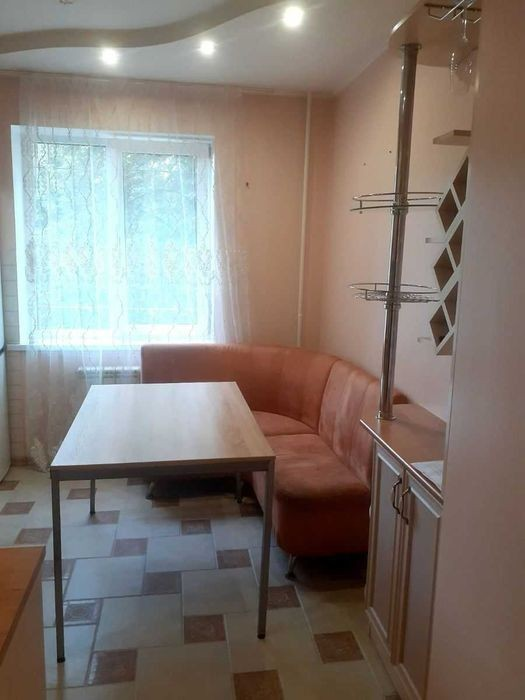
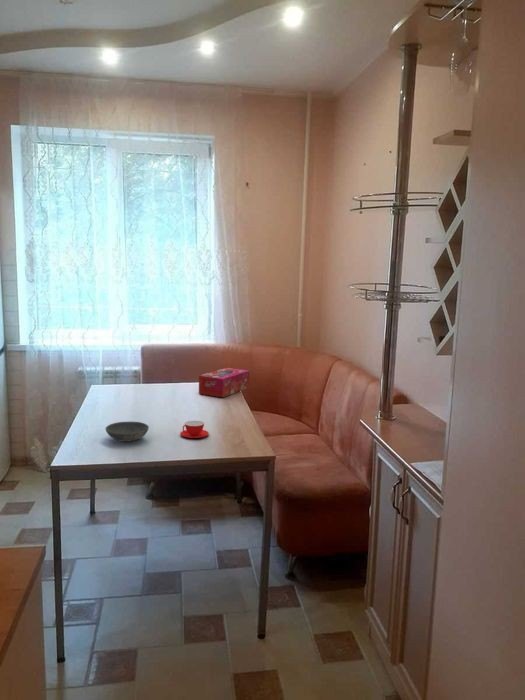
+ teacup [179,420,210,439]
+ bowl [105,421,150,443]
+ tissue box [198,367,250,398]
